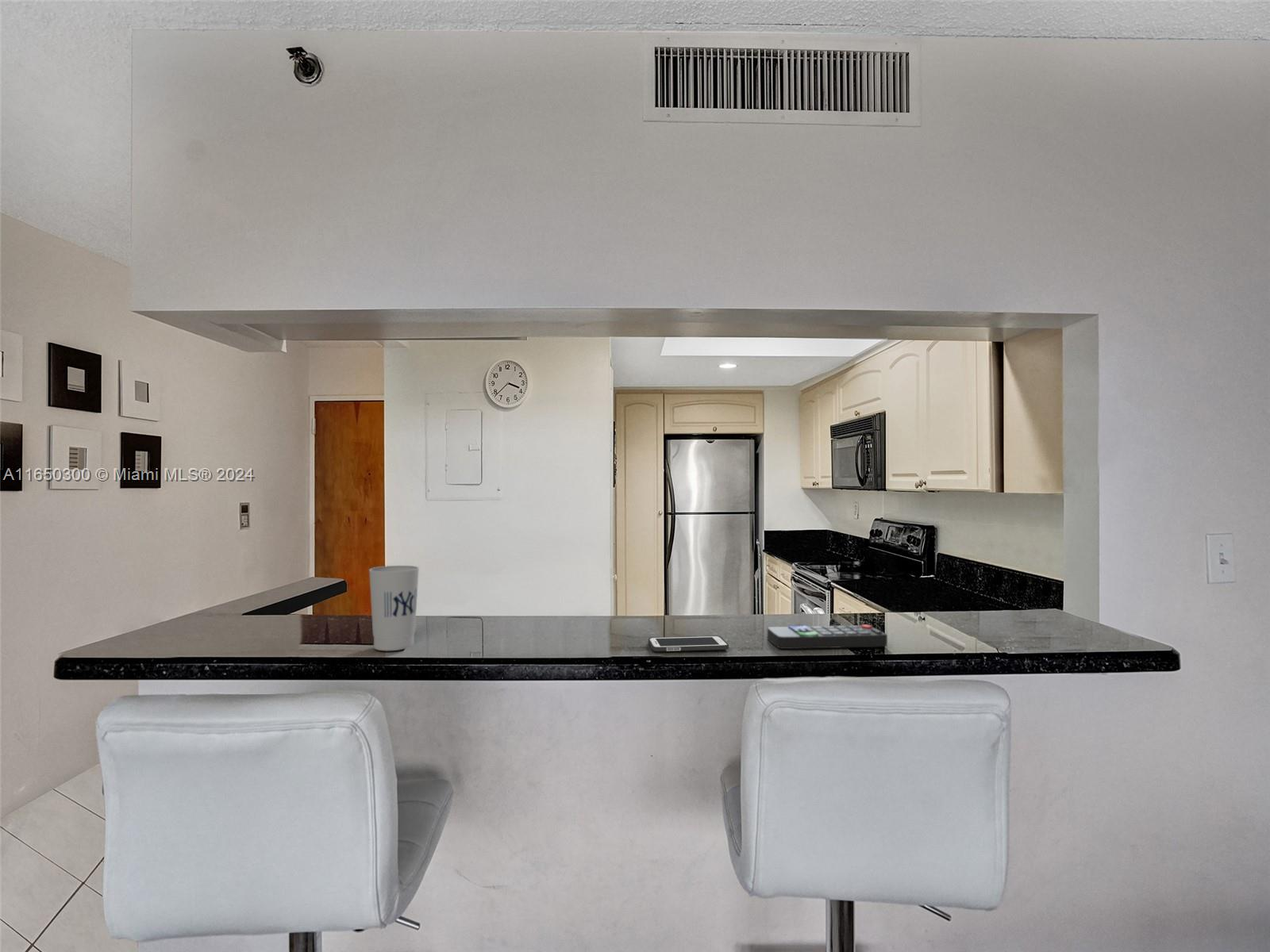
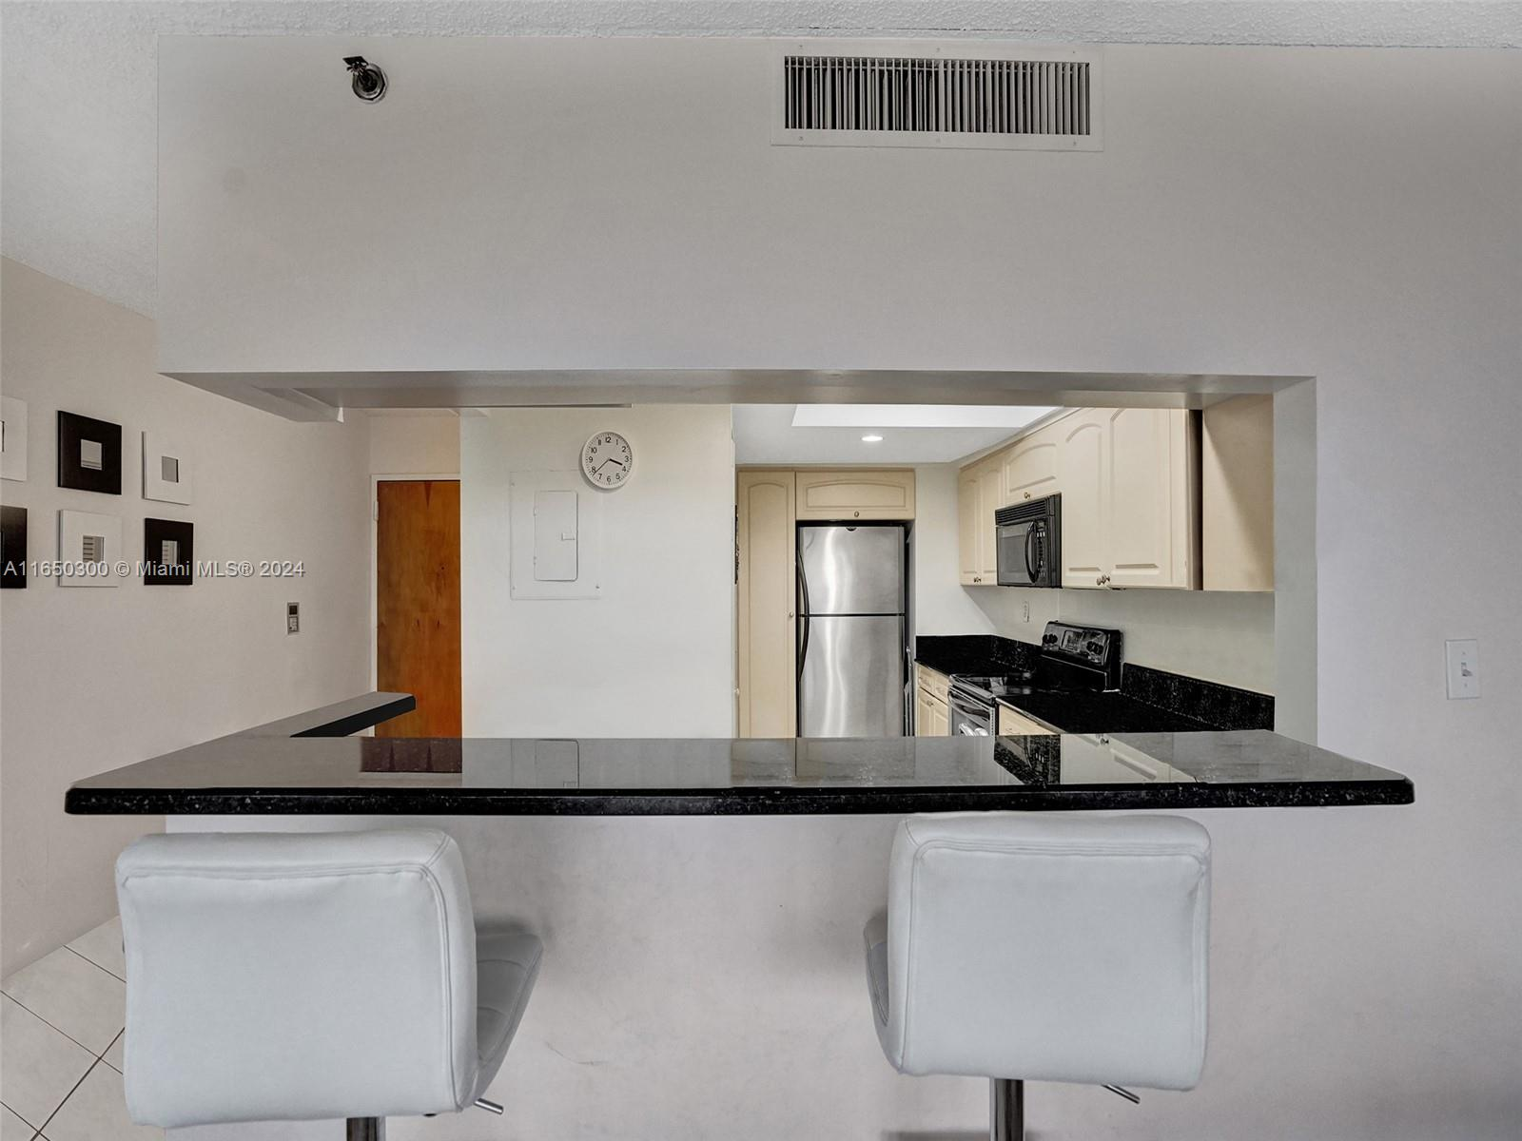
- remote control [767,624,888,650]
- cup [368,565,420,651]
- cell phone [648,635,729,652]
